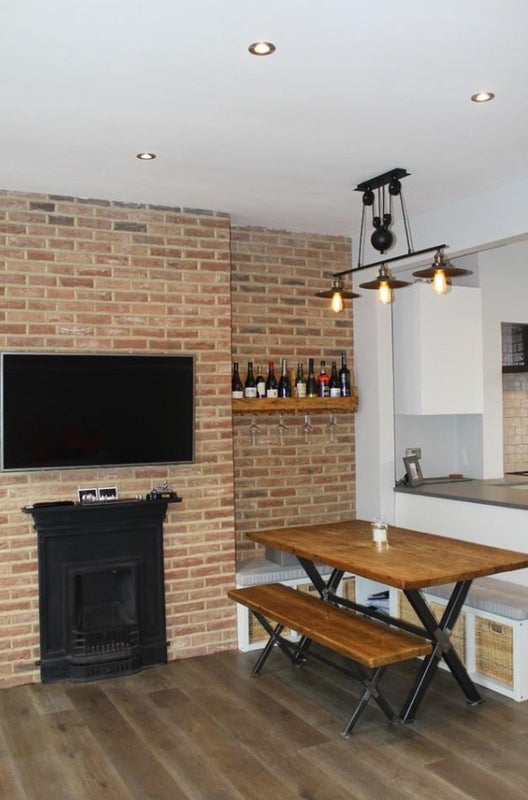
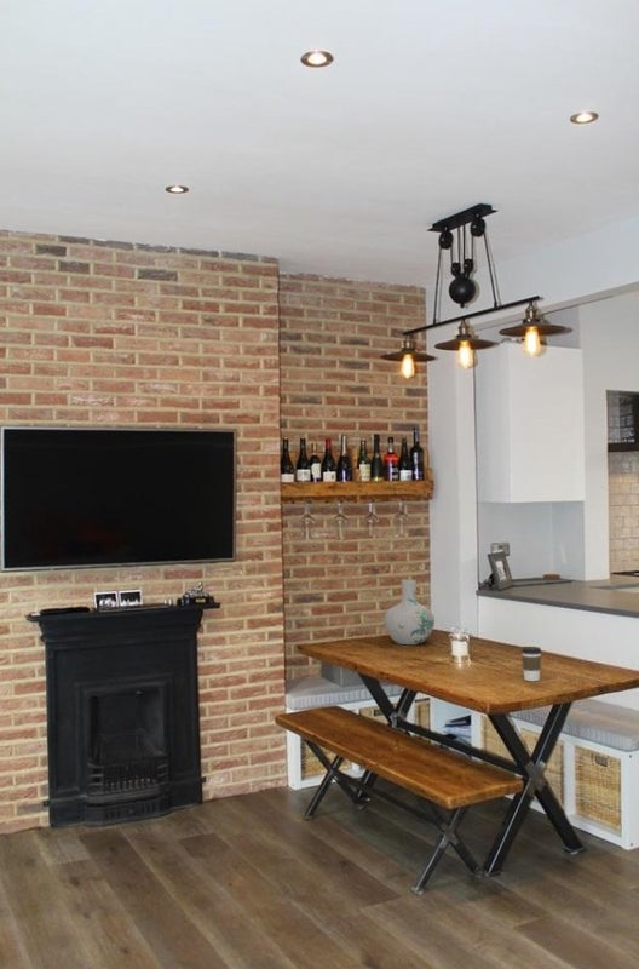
+ coffee cup [520,646,542,682]
+ vase [384,579,436,646]
